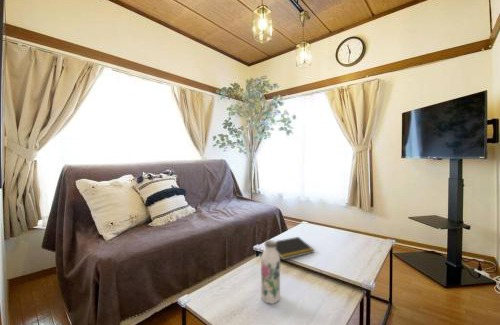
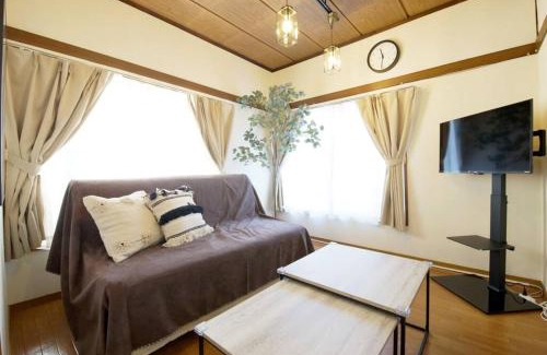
- water bottle [260,239,281,305]
- notepad [275,236,316,261]
